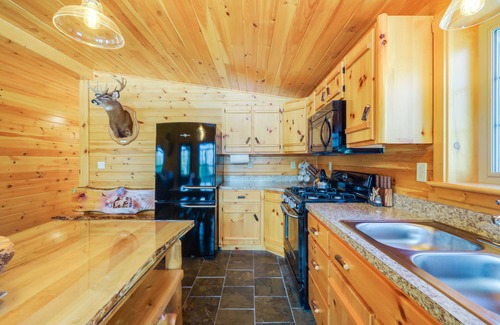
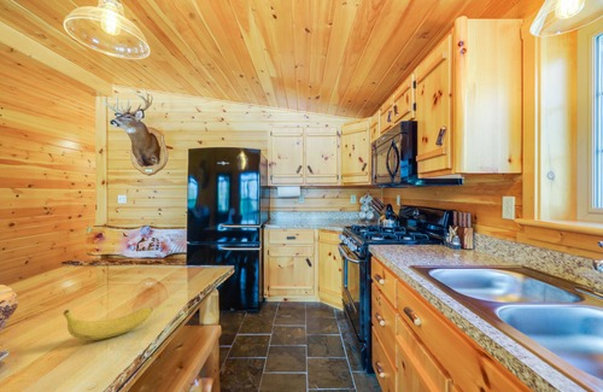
+ fruit [62,306,153,341]
